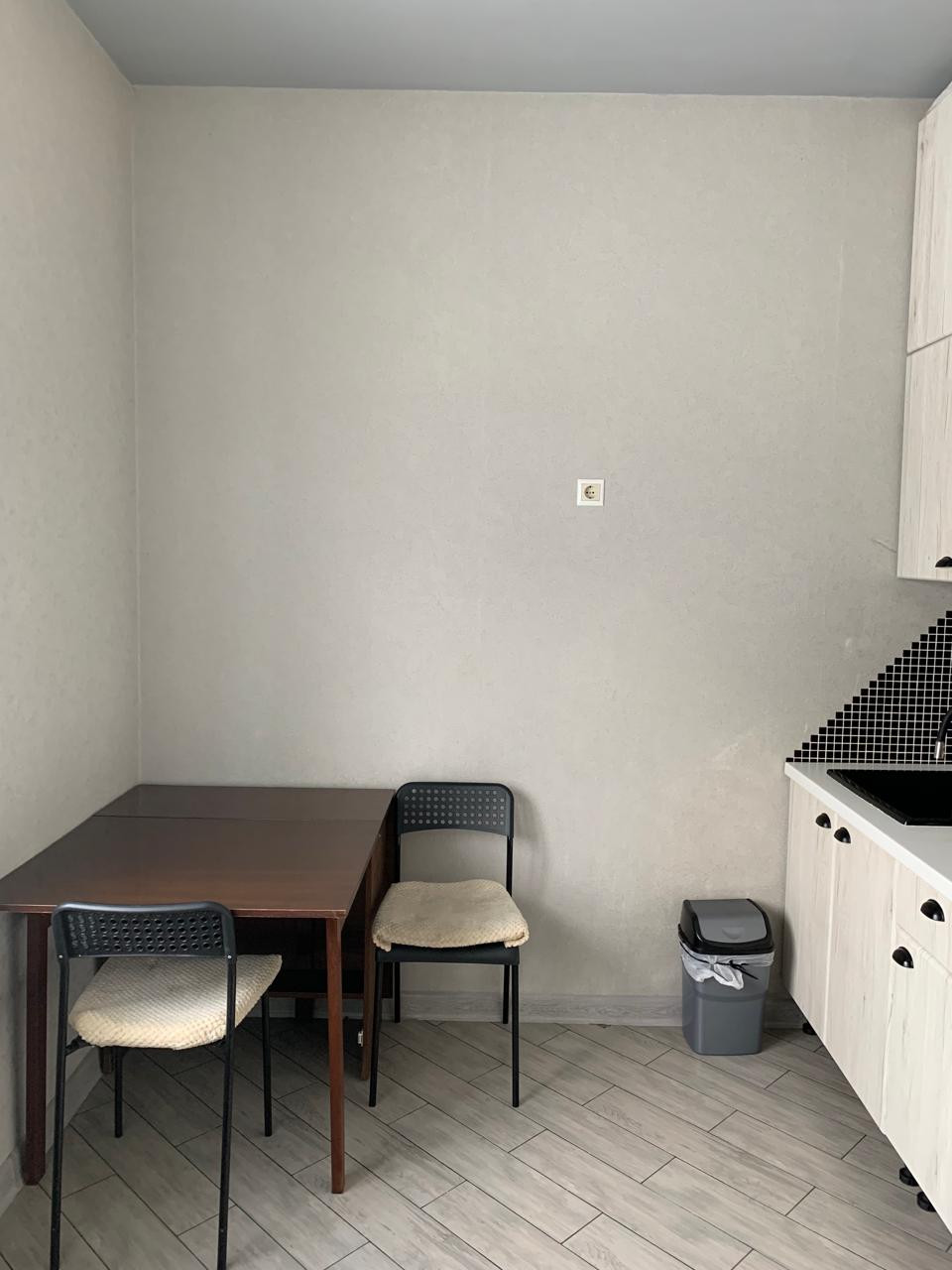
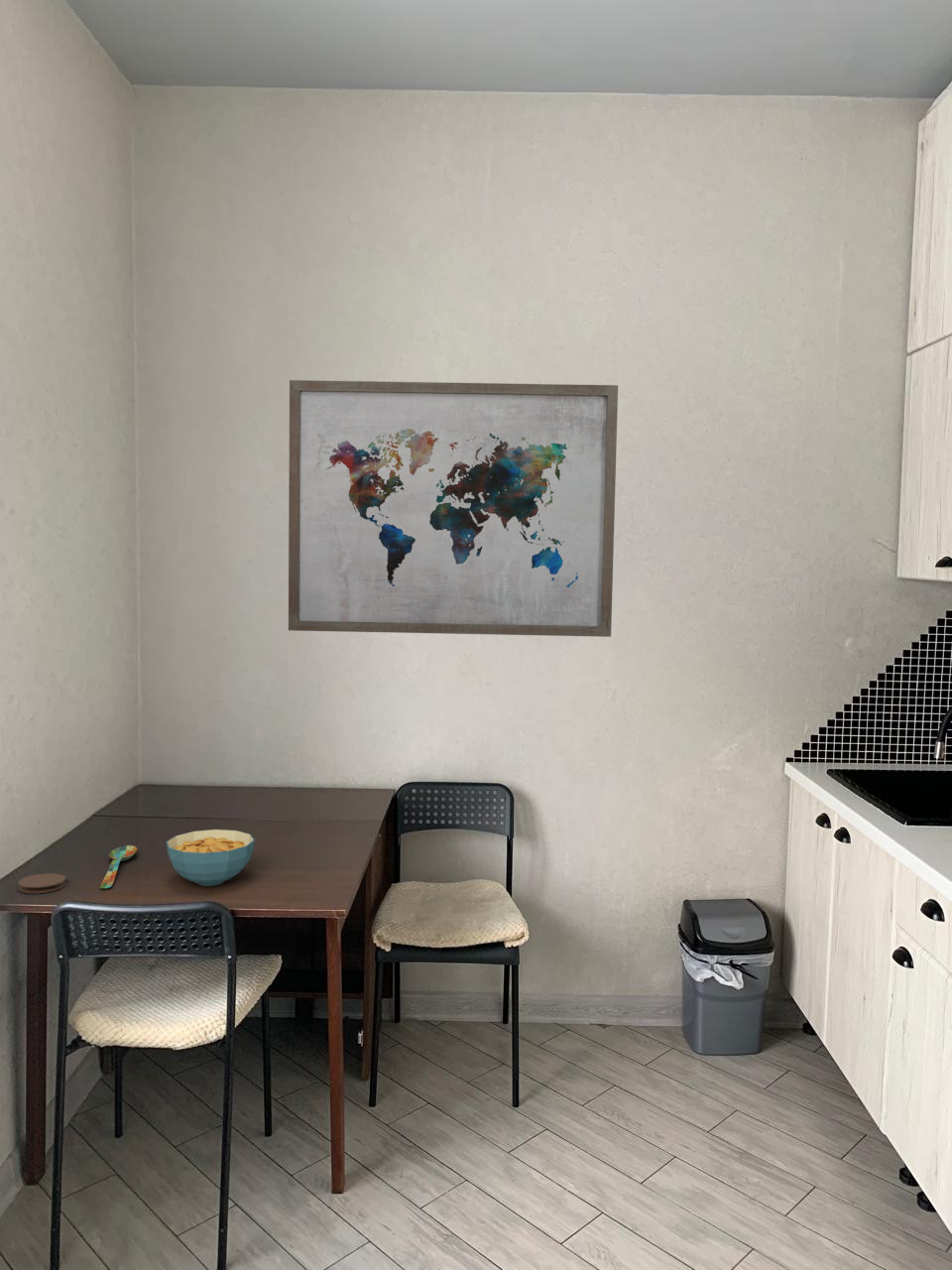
+ cereal bowl [166,828,256,887]
+ coaster [17,872,66,894]
+ wall art [288,379,619,638]
+ spoon [98,844,138,889]
